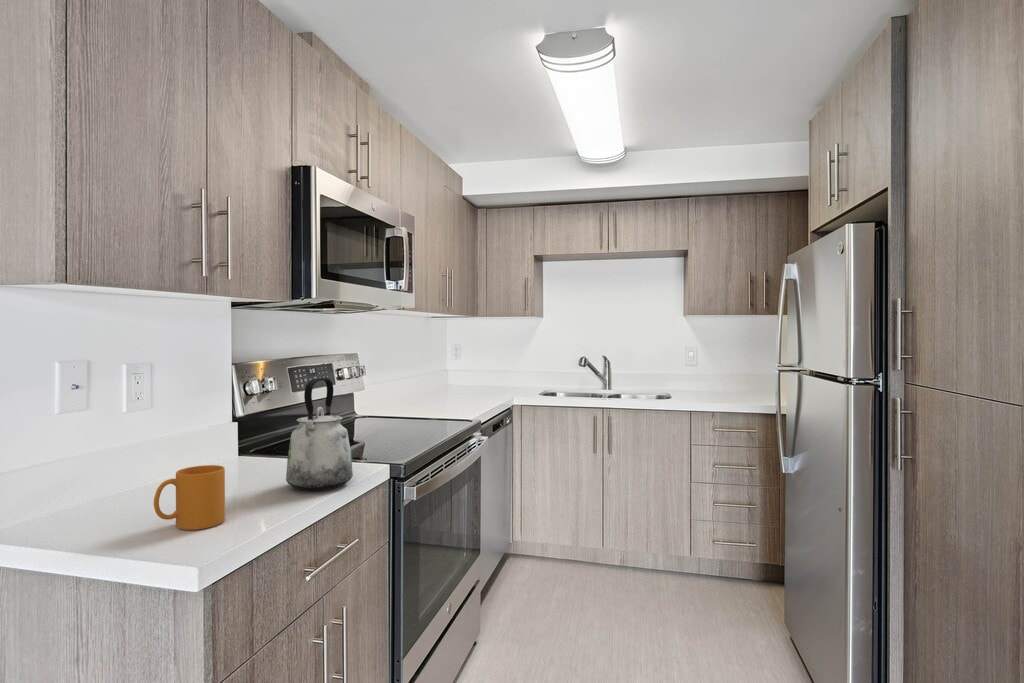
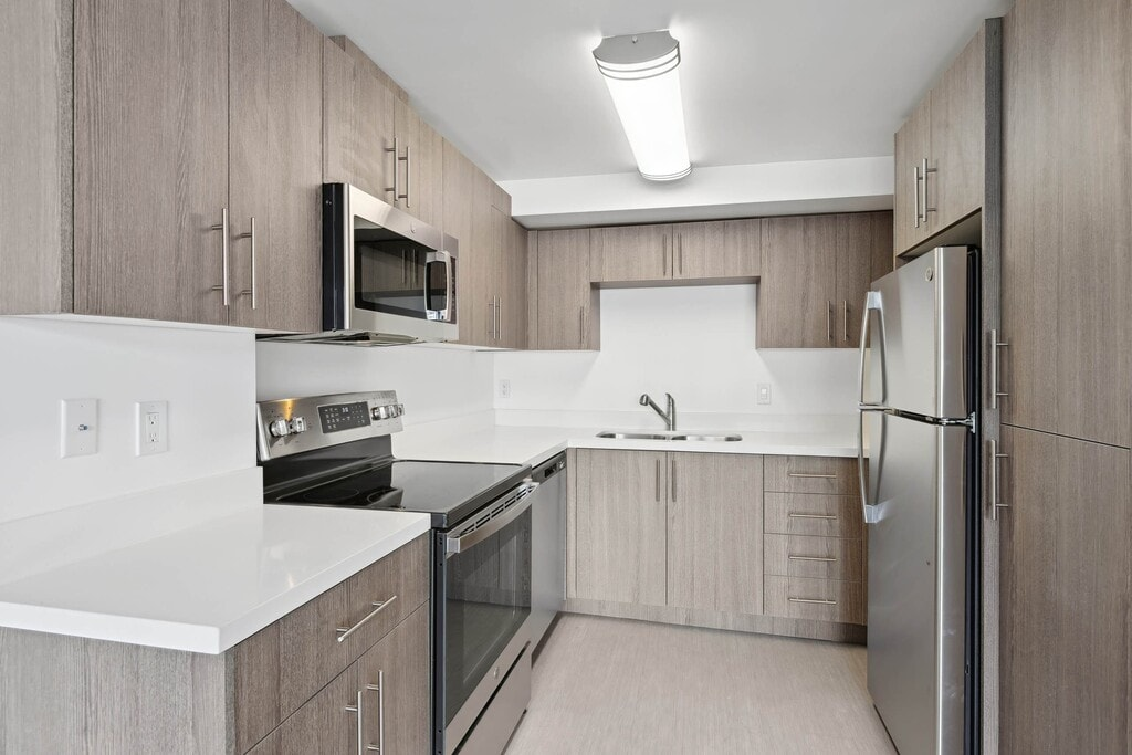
- kettle [285,377,354,491]
- mug [153,464,226,531]
